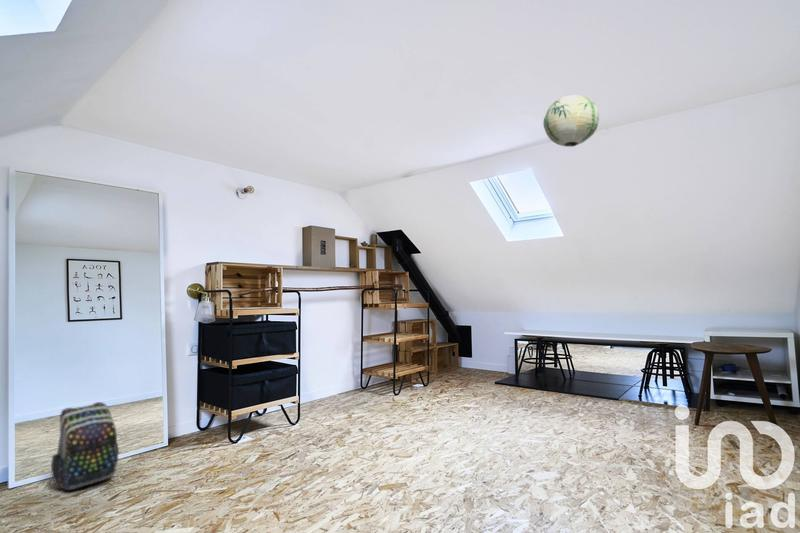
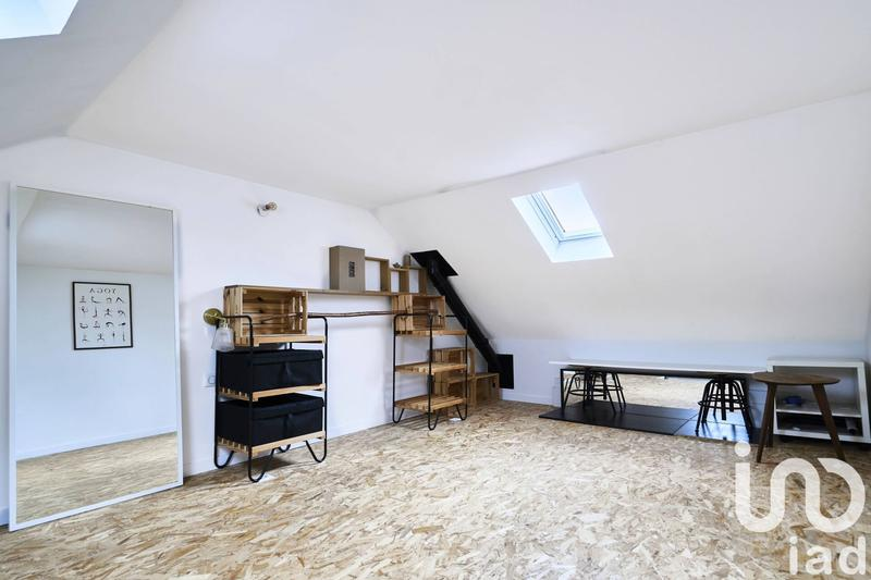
- paper lantern [542,94,600,148]
- backpack [50,401,120,491]
